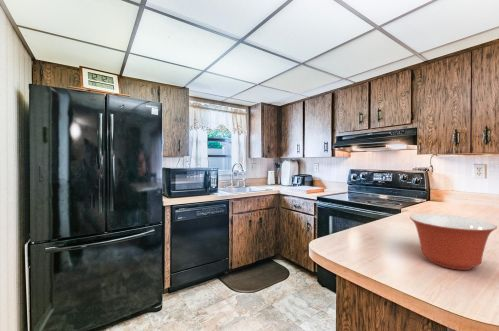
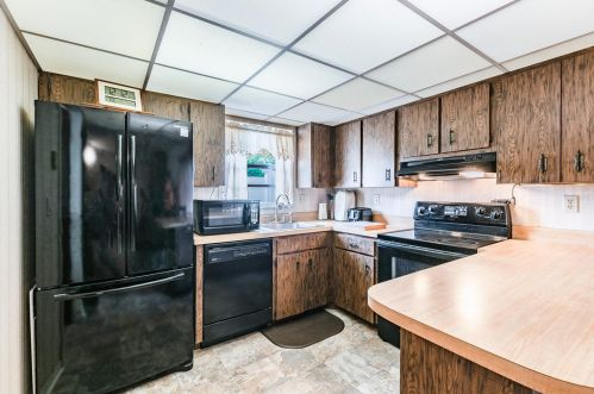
- mixing bowl [409,213,498,271]
